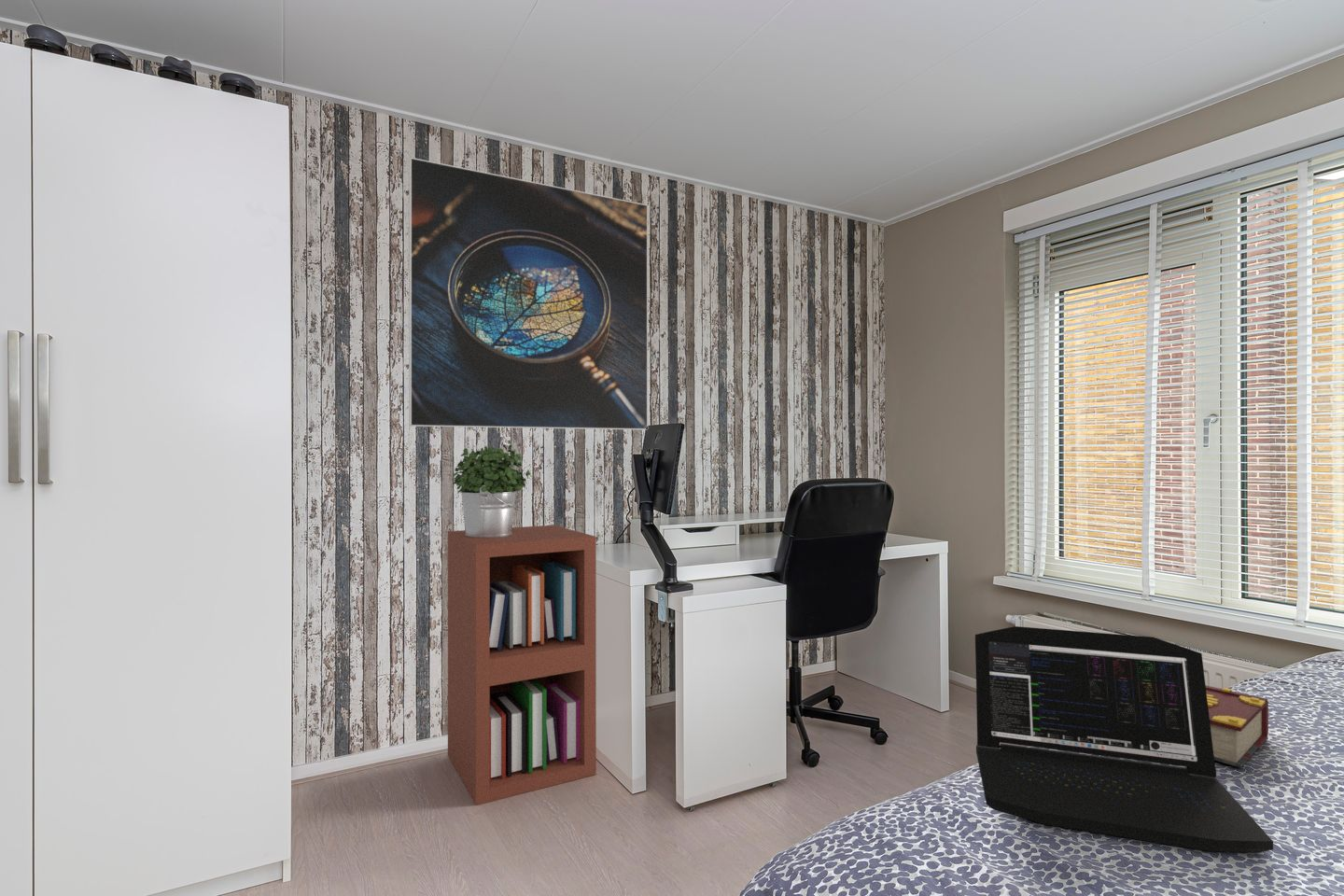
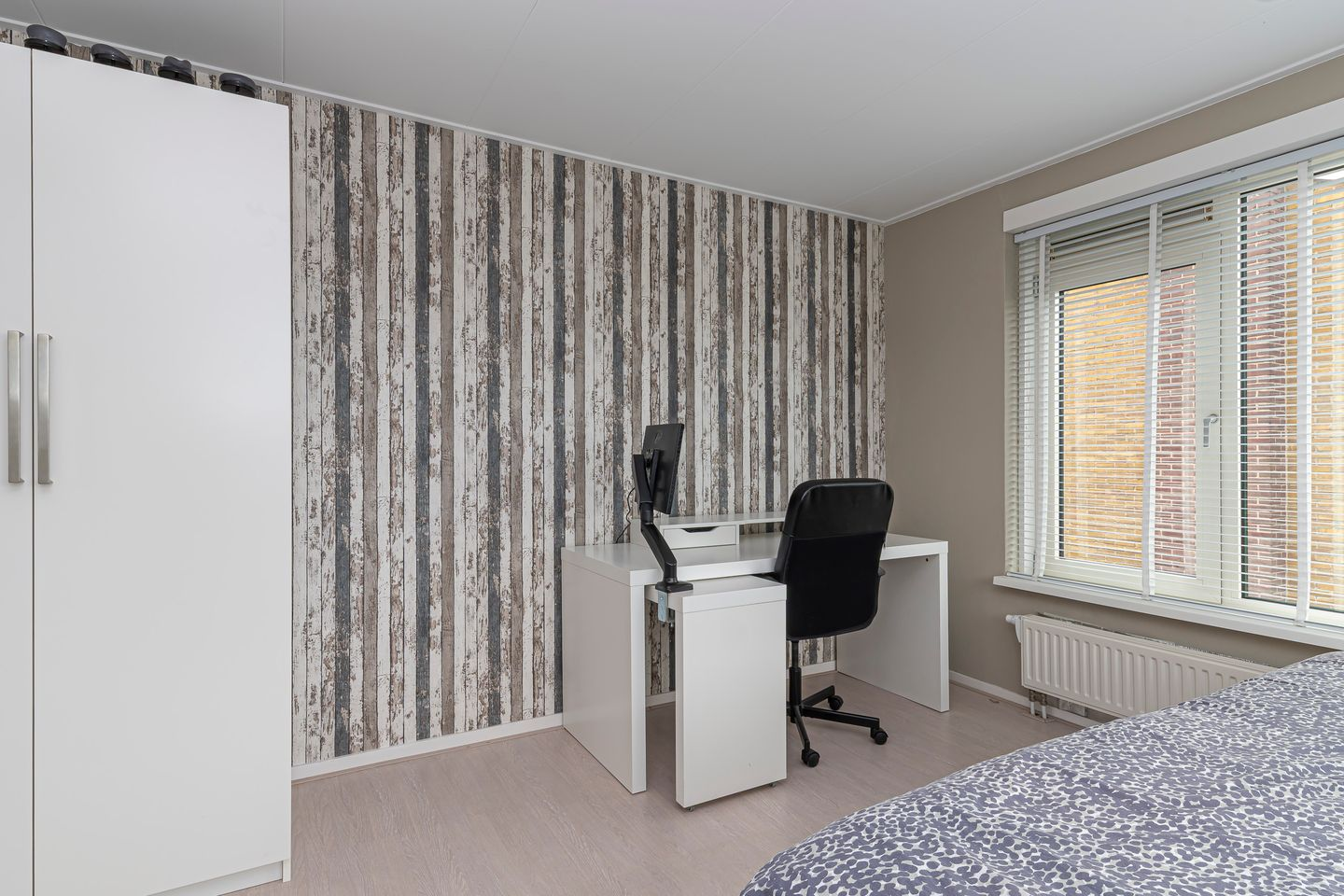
- bookshelf [447,525,597,806]
- book [1206,684,1269,768]
- potted plant [452,443,533,538]
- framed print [408,157,649,431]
- laptop [974,625,1274,853]
